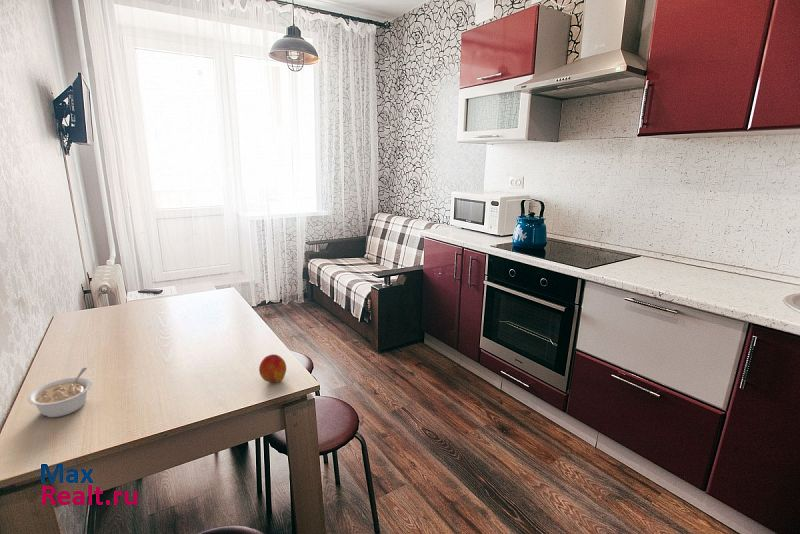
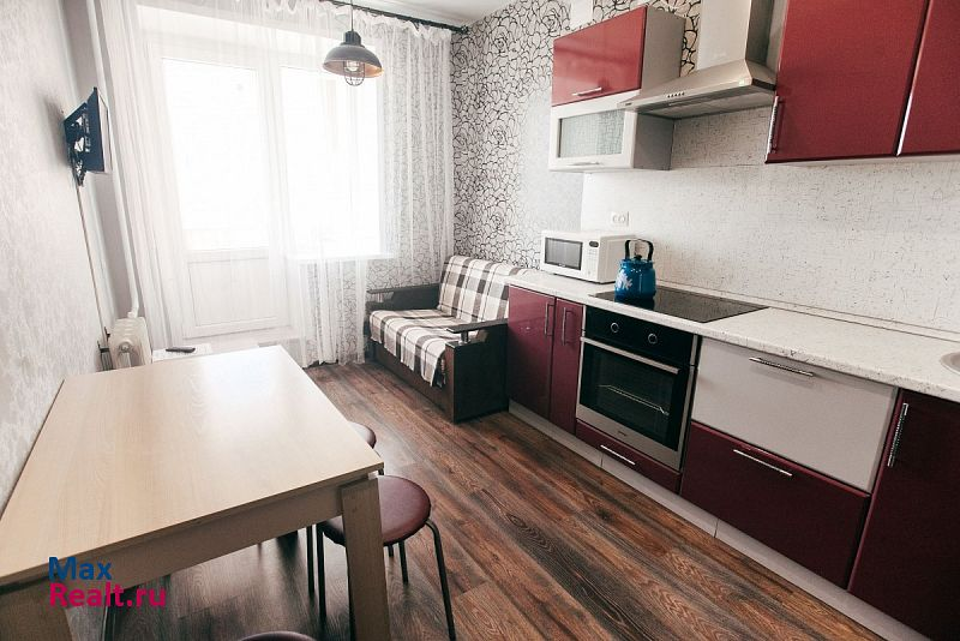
- peach [258,353,287,384]
- legume [27,367,93,418]
